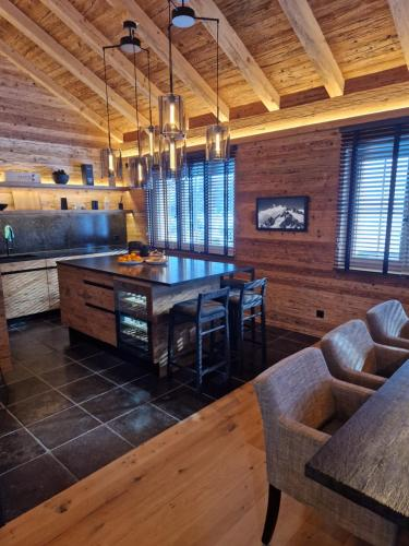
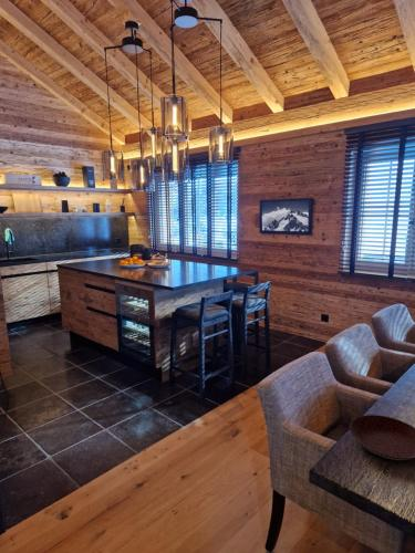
+ plate [349,414,415,461]
